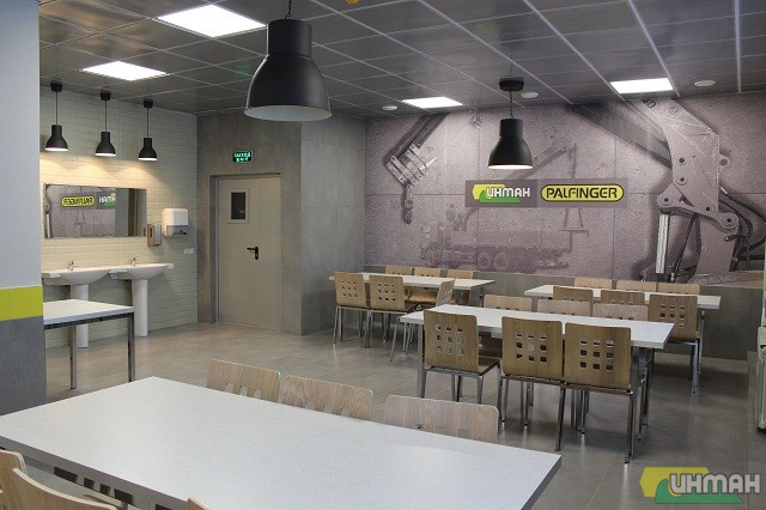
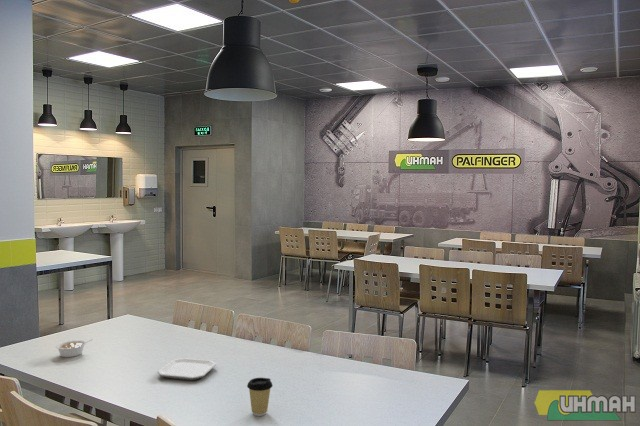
+ plate [157,357,217,381]
+ legume [55,338,94,358]
+ coffee cup [246,377,274,417]
